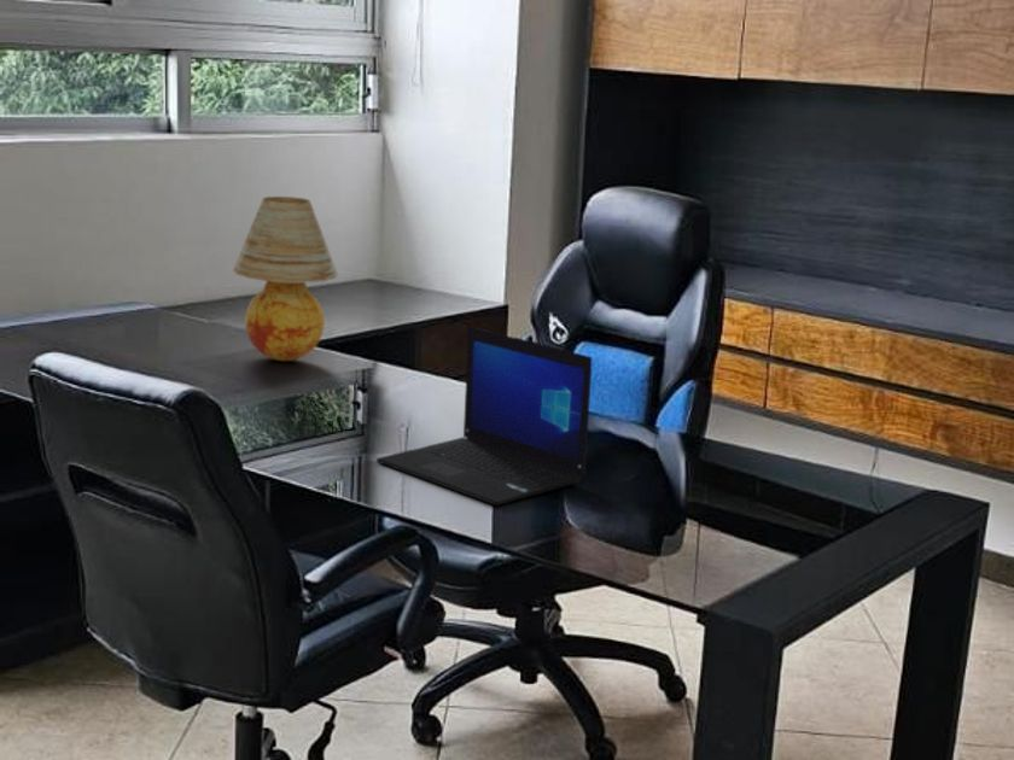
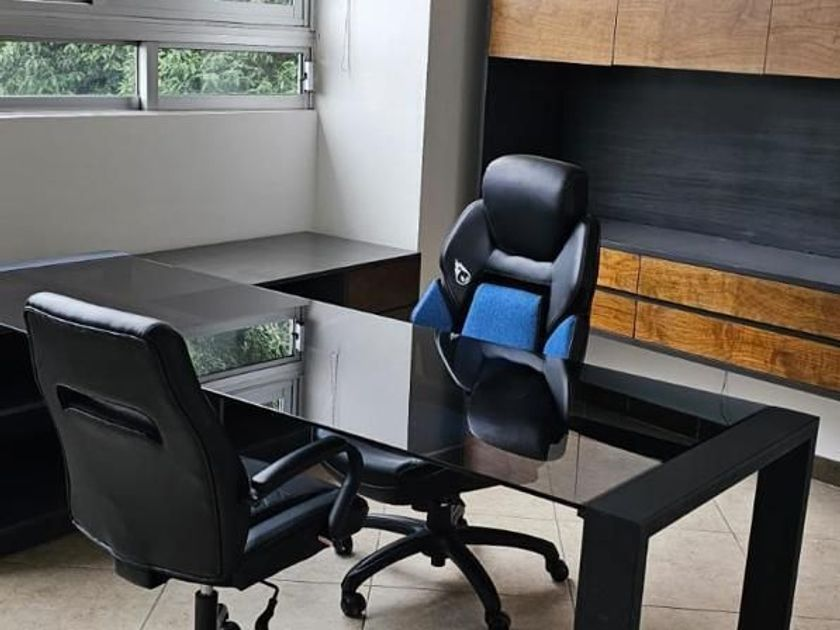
- table lamp [232,195,339,362]
- laptop [375,326,593,507]
